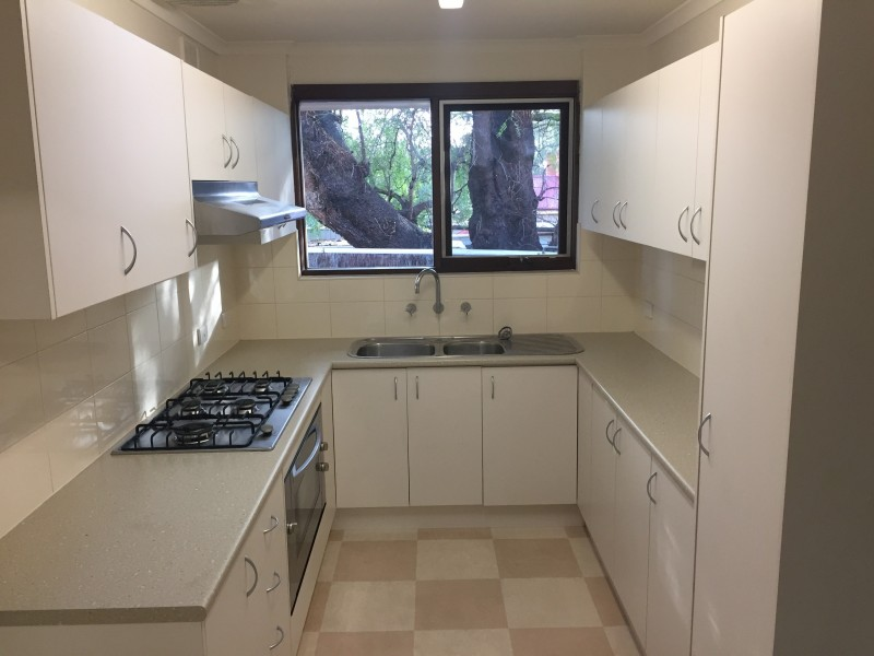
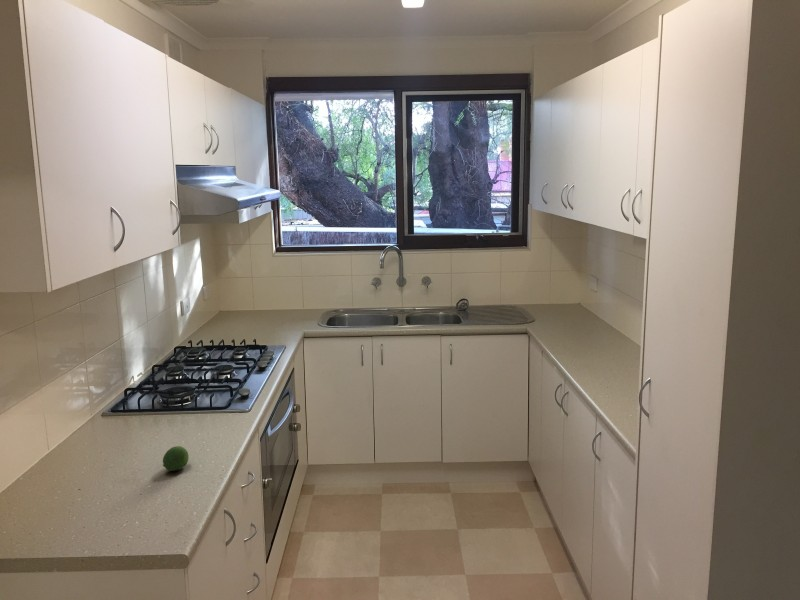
+ fruit [162,445,190,472]
